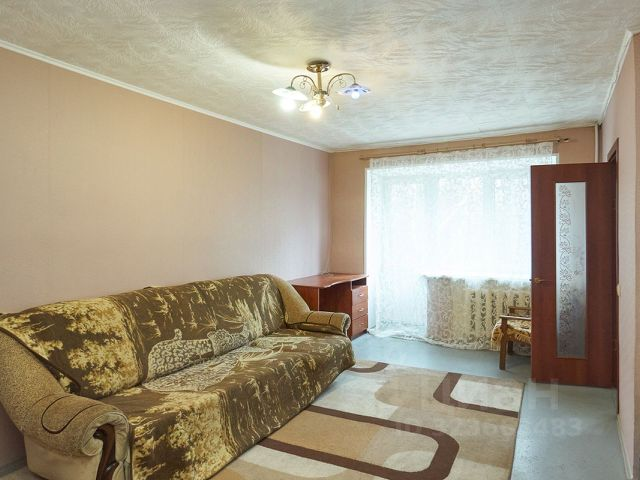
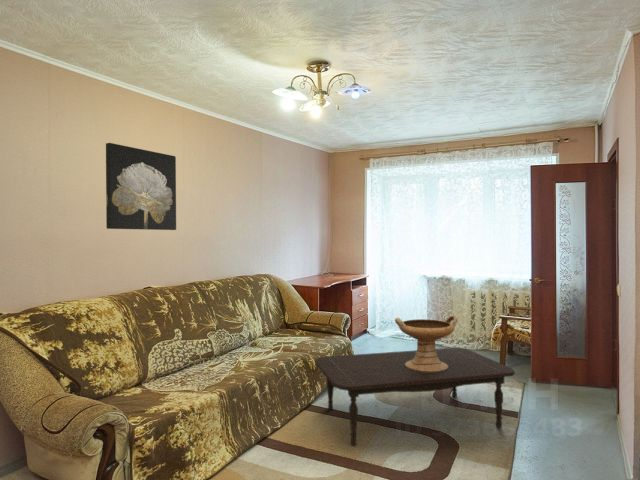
+ decorative bowl [394,315,459,372]
+ coffee table [314,347,516,446]
+ wall art [105,142,177,231]
